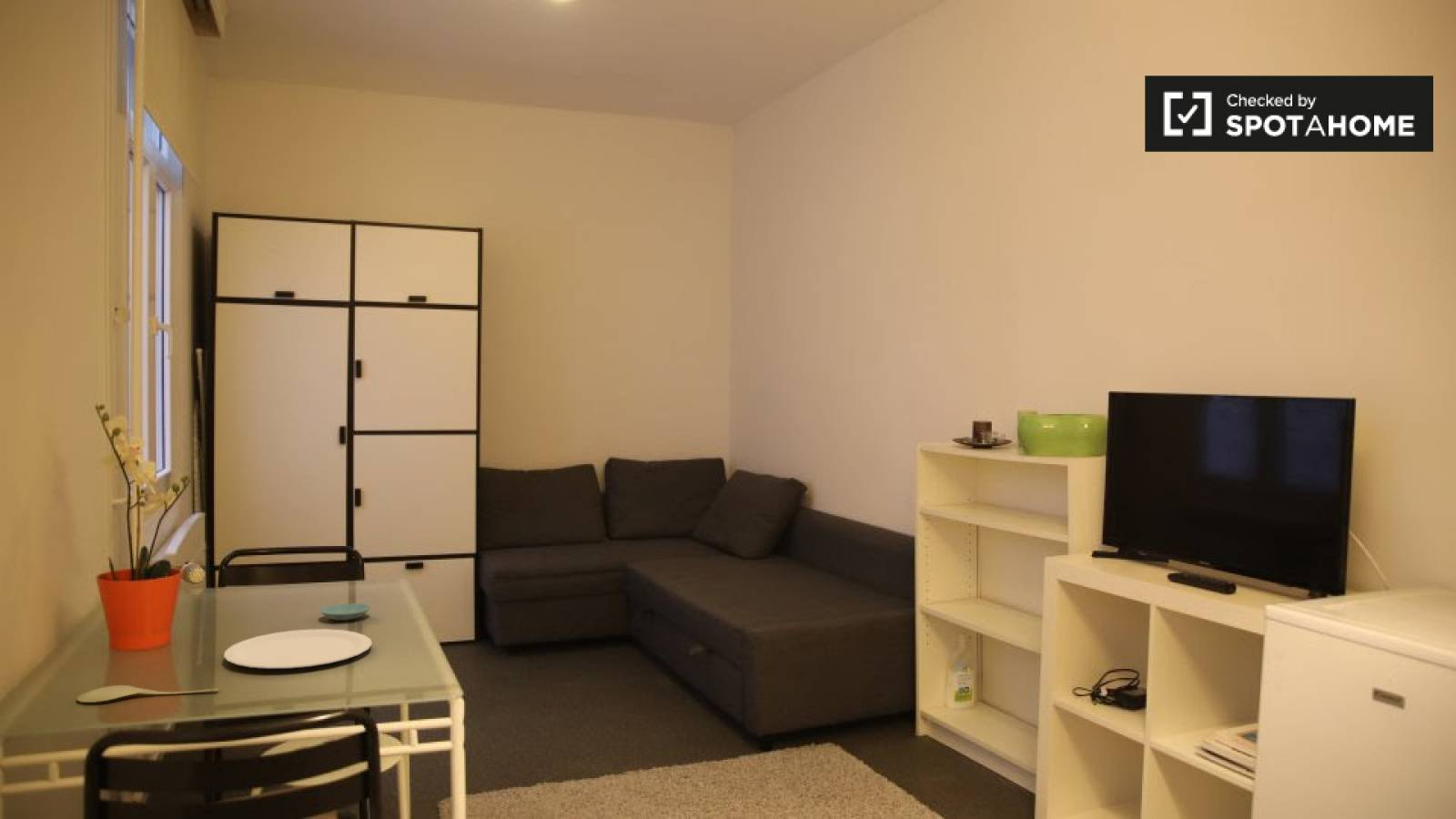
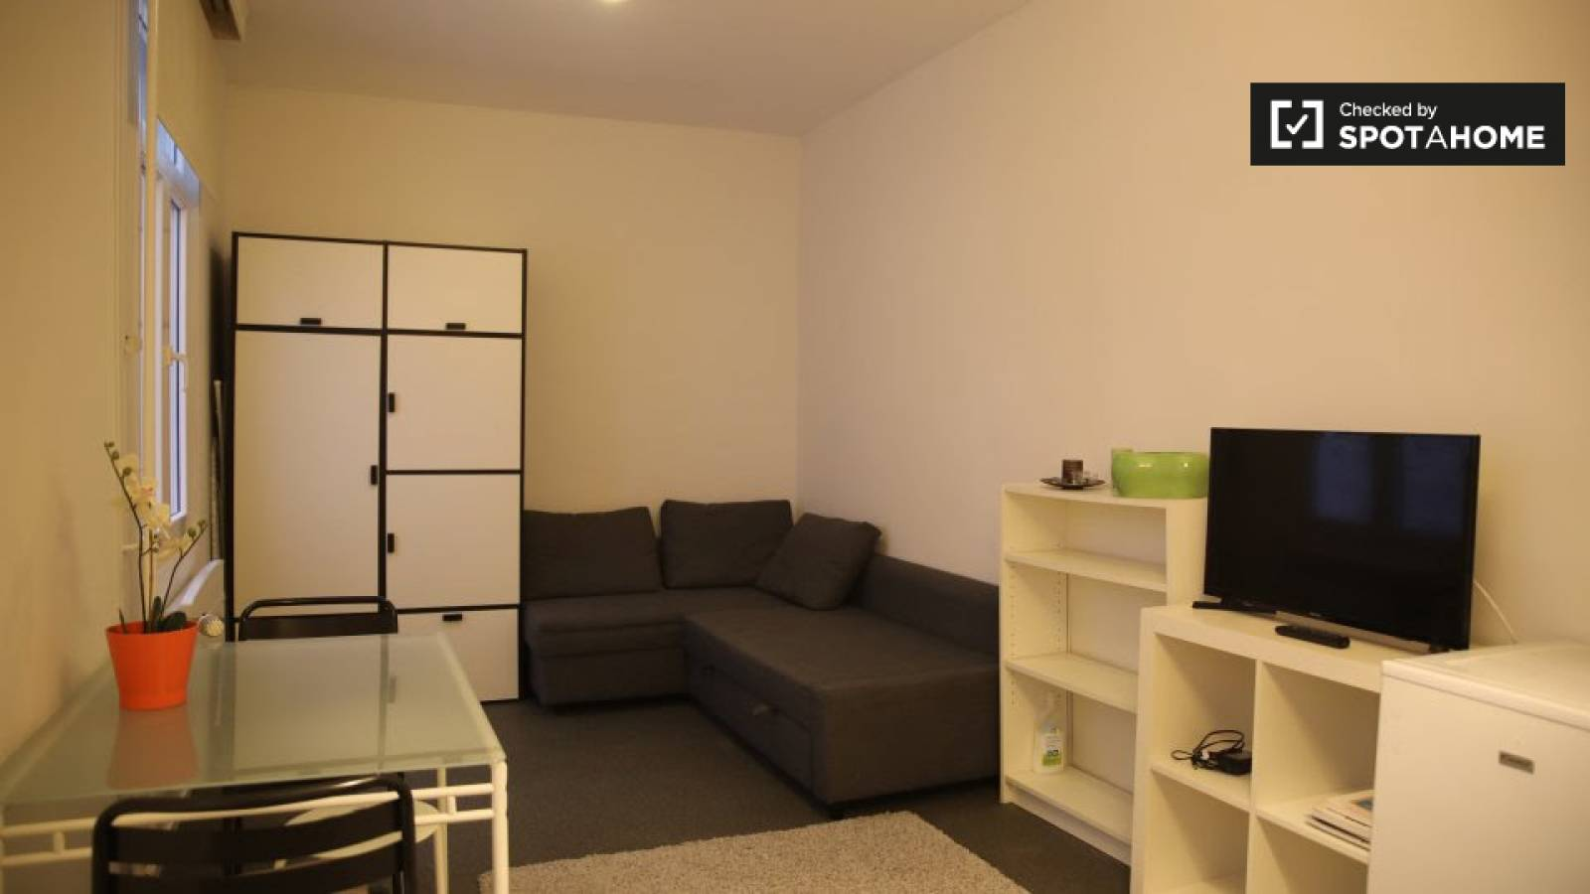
- spoon [76,684,220,703]
- saucer [319,602,372,622]
- plate [223,628,373,670]
